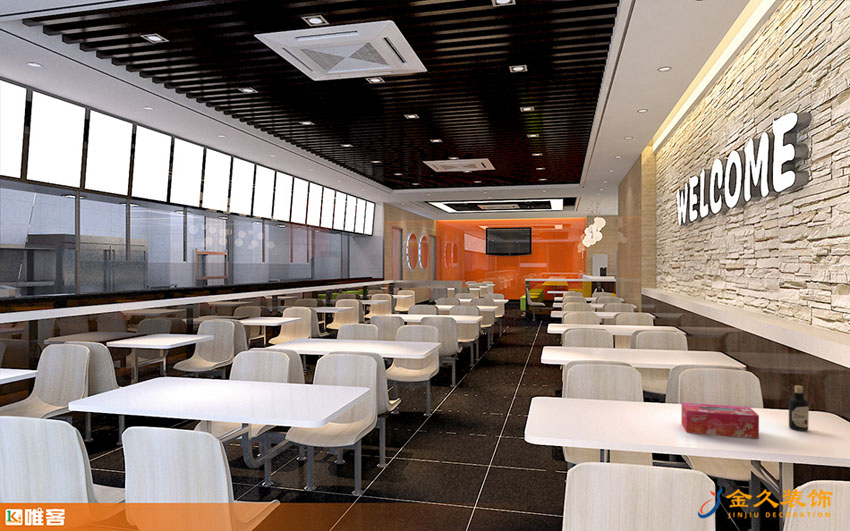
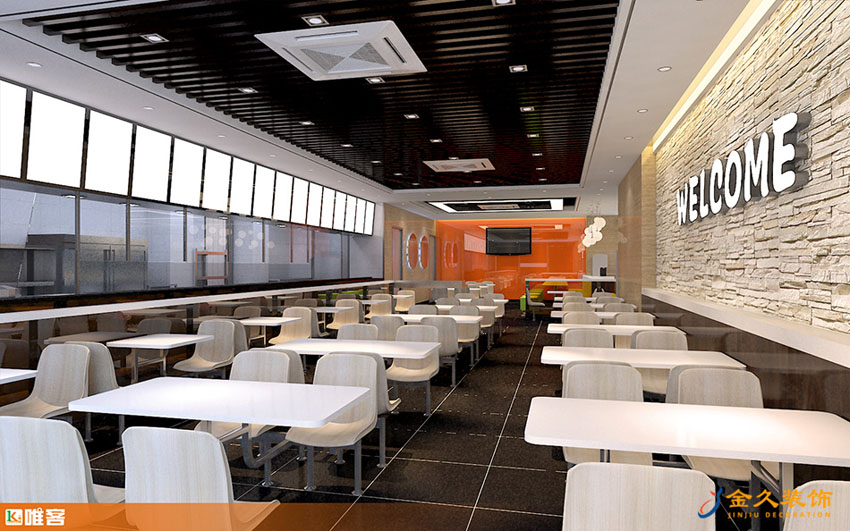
- bottle [788,385,810,432]
- tissue box [680,402,760,439]
